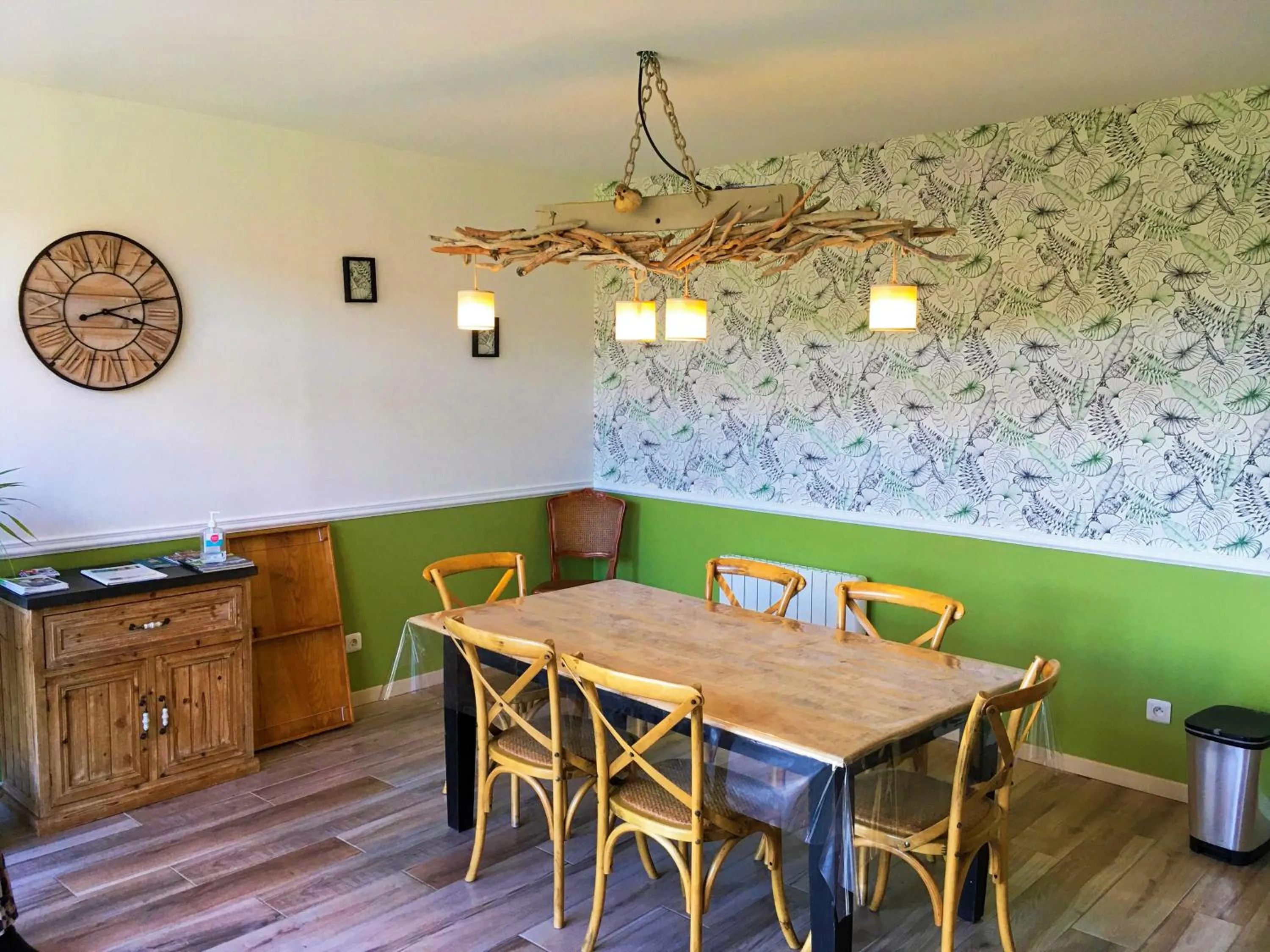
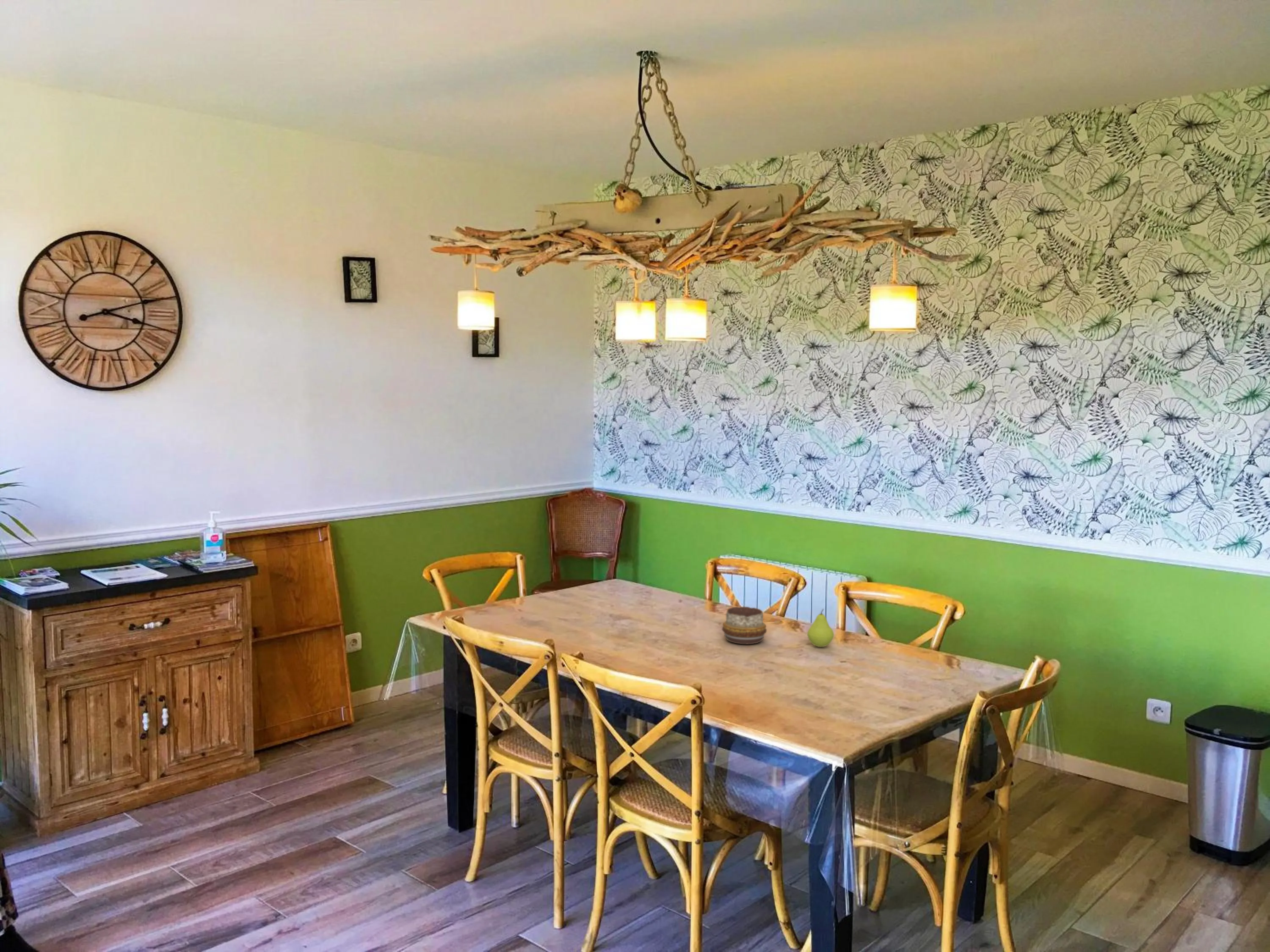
+ decorative bowl [722,606,767,644]
+ fruit [807,608,834,647]
